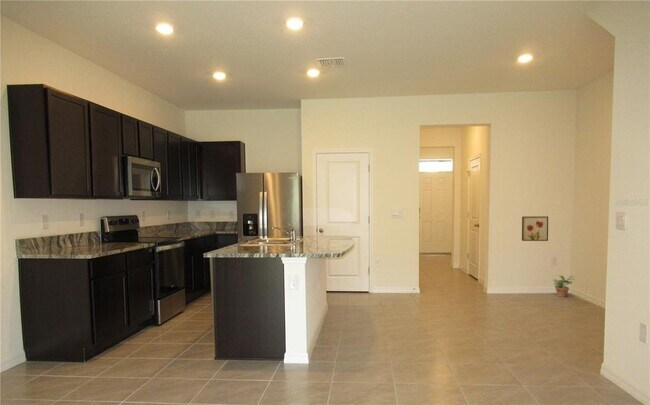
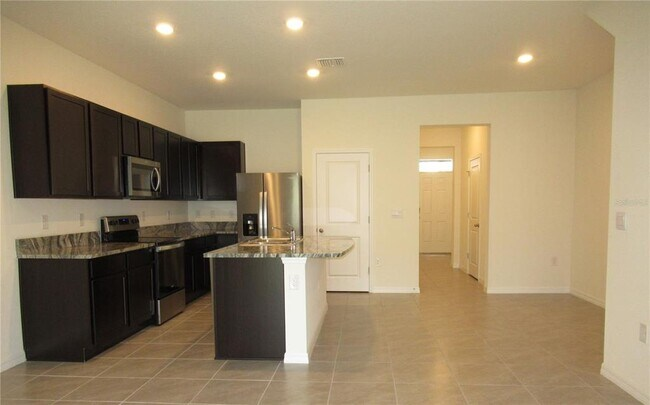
- potted plant [553,275,576,298]
- wall art [521,215,549,242]
